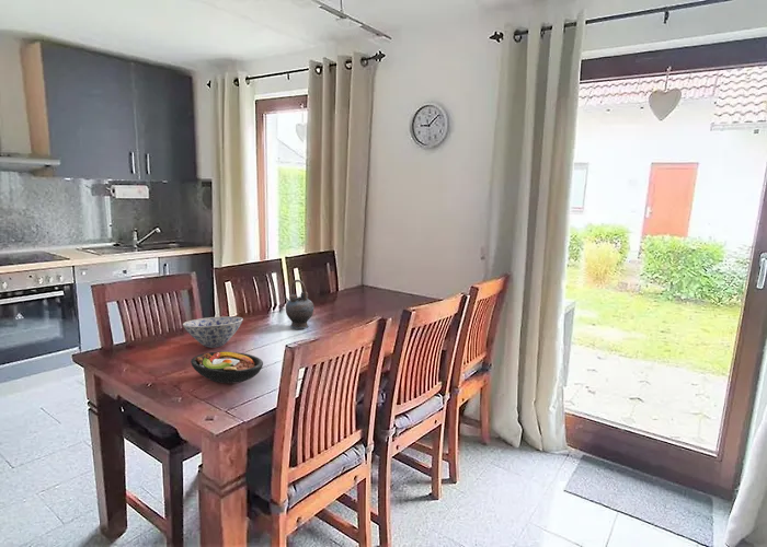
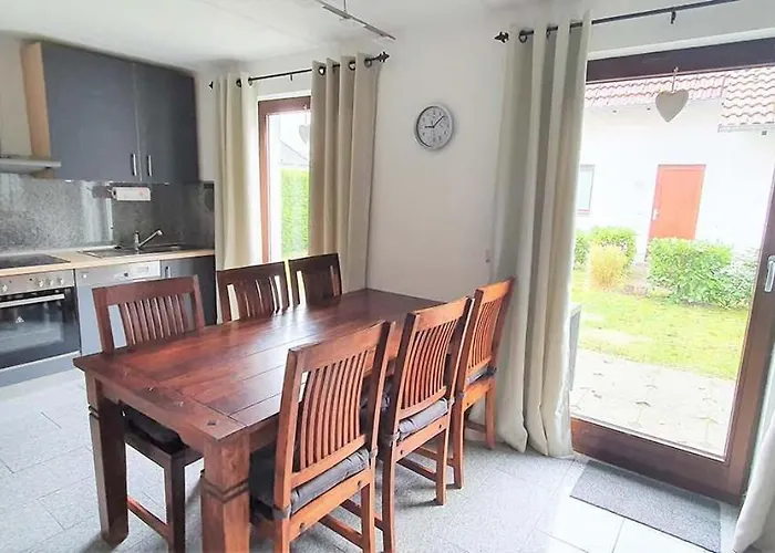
- bowl [182,315,244,349]
- teapot [284,279,314,329]
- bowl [190,351,264,384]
